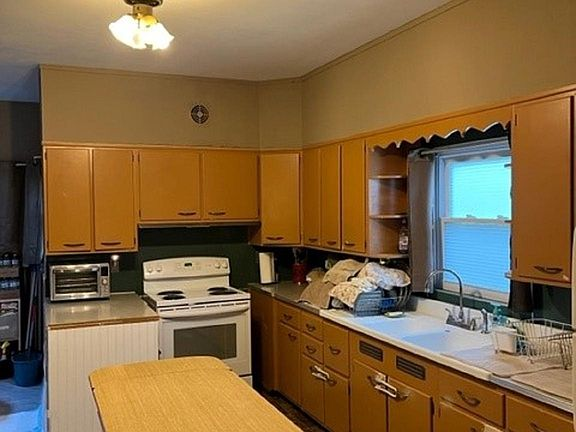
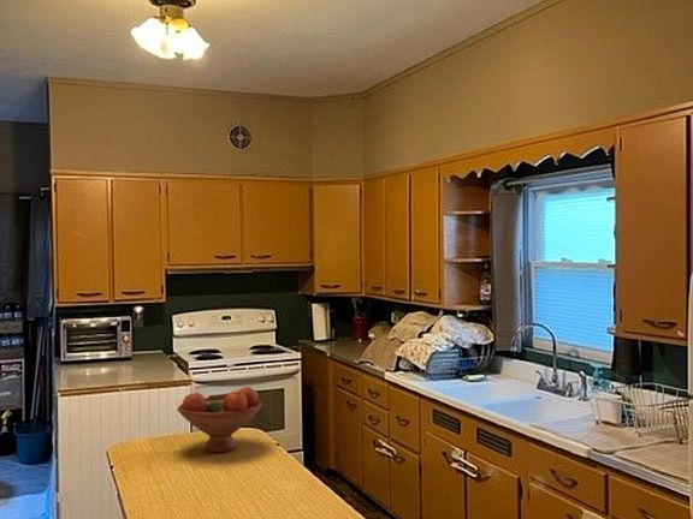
+ fruit bowl [177,386,262,453]
